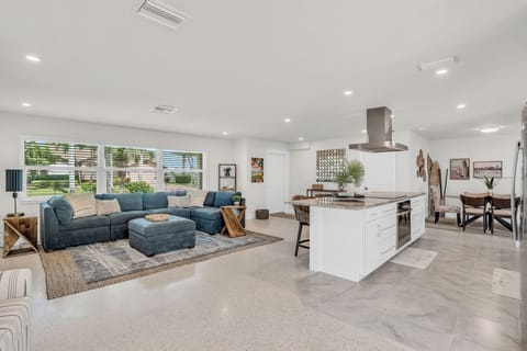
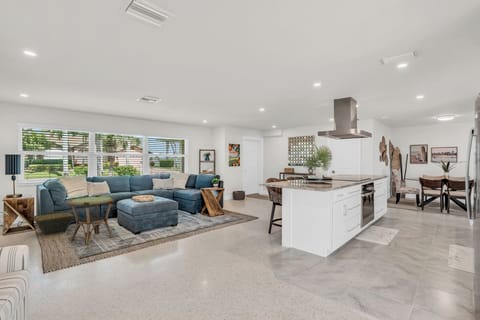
+ basket [31,210,75,236]
+ side table [68,196,115,246]
